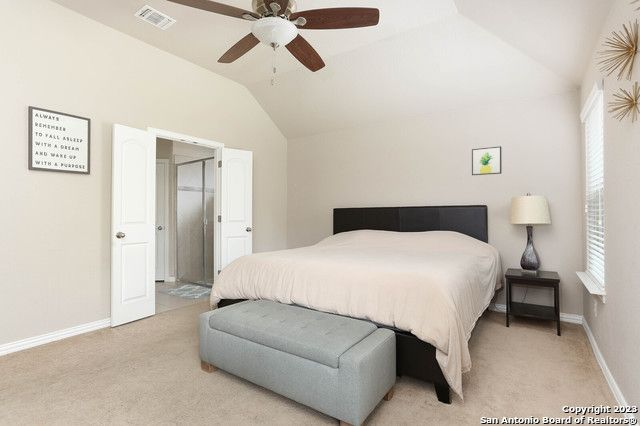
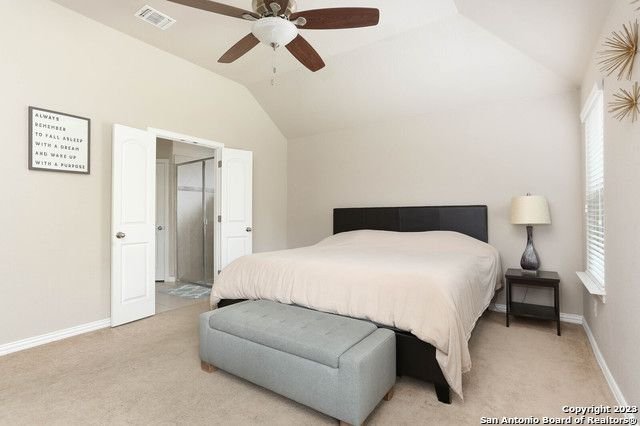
- wall art [471,146,502,176]
